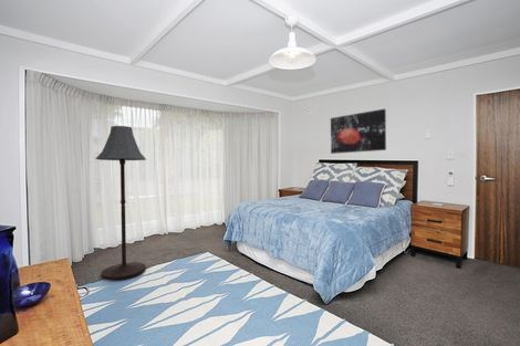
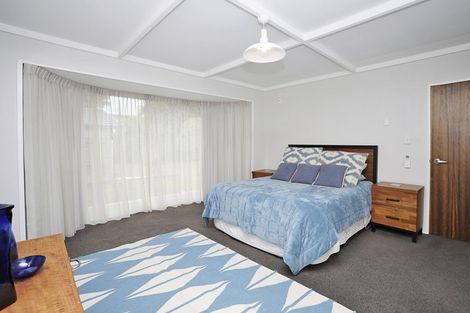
- wall art [330,107,387,155]
- floor lamp [94,125,147,281]
